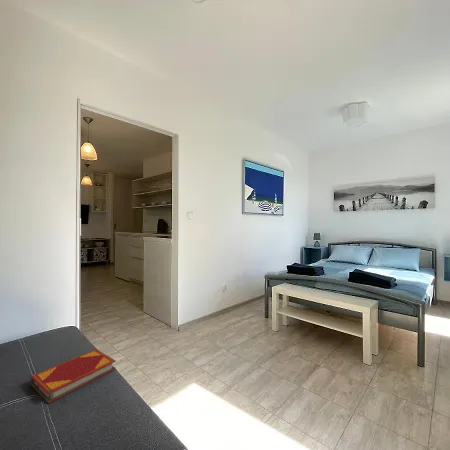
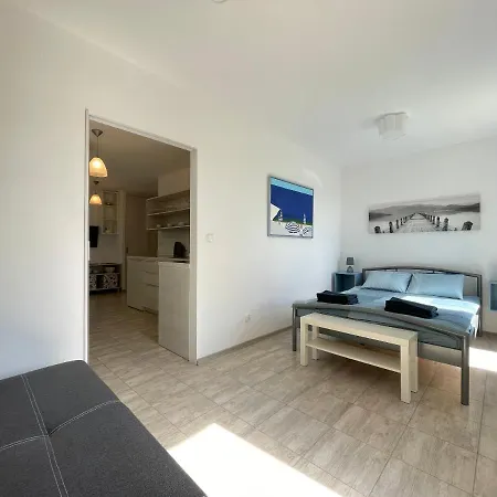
- hardback book [30,348,117,404]
